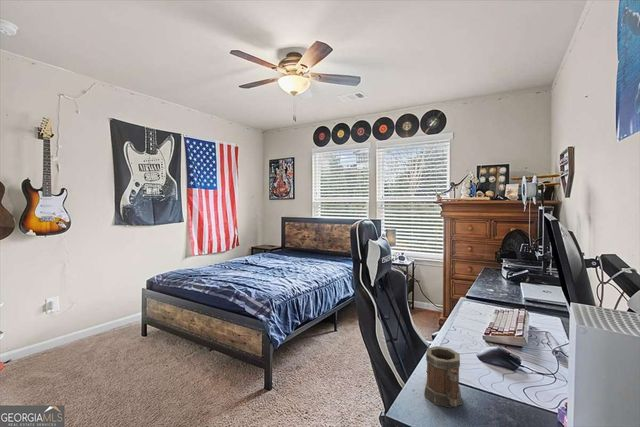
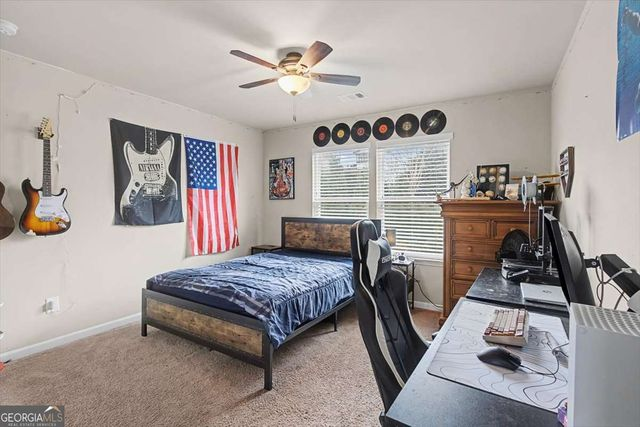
- mug [423,345,463,409]
